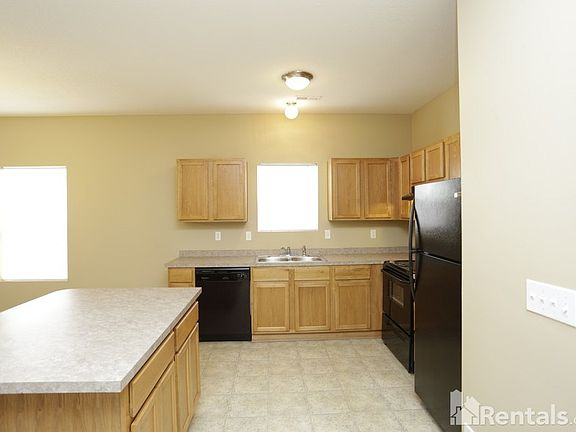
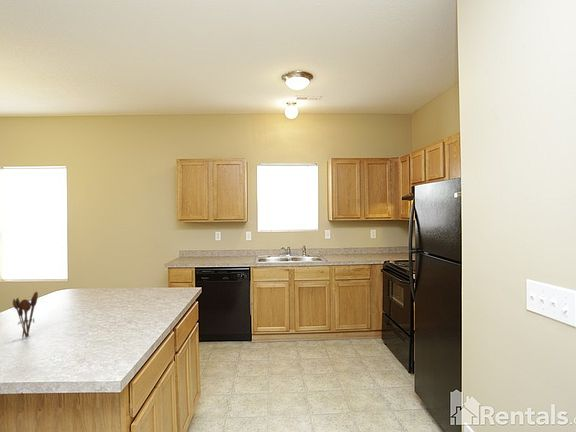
+ utensil holder [12,291,39,339]
